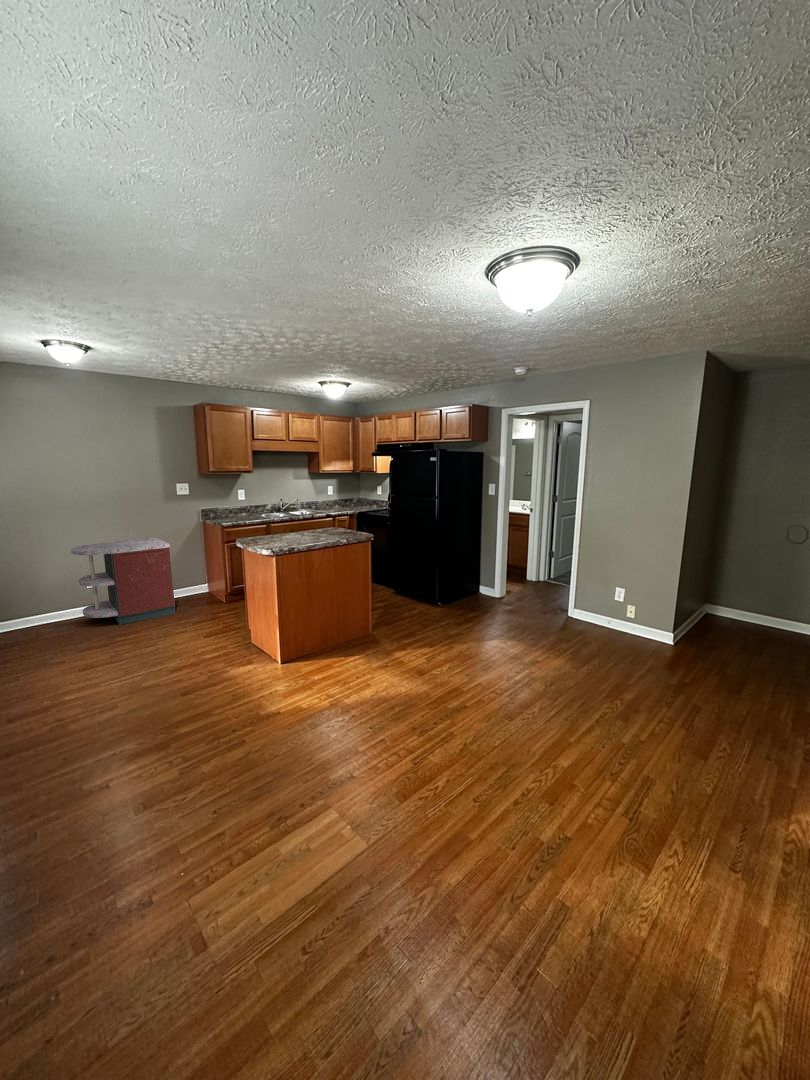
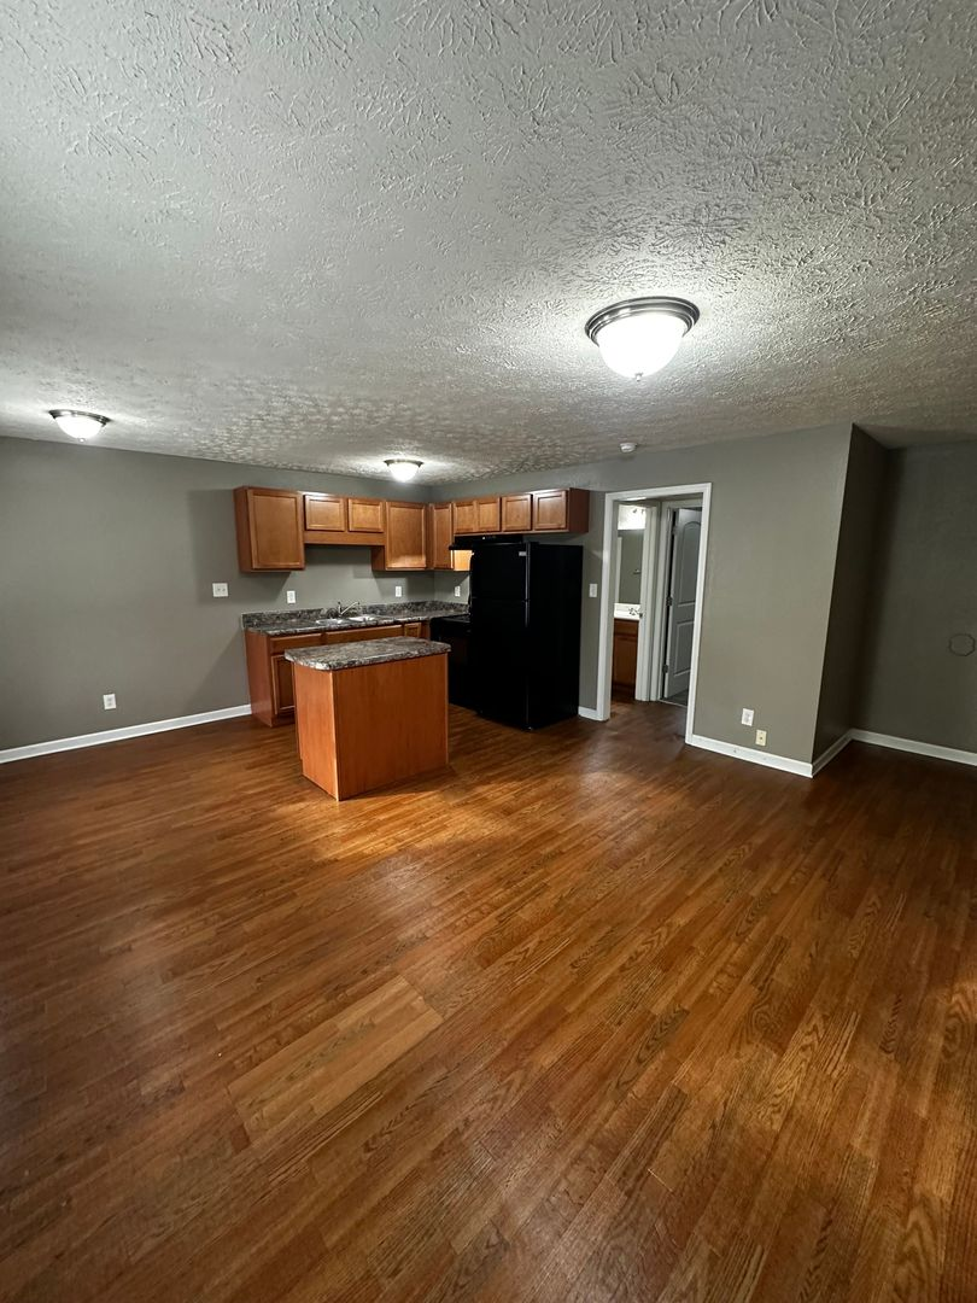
- storage cabinet [70,537,176,626]
